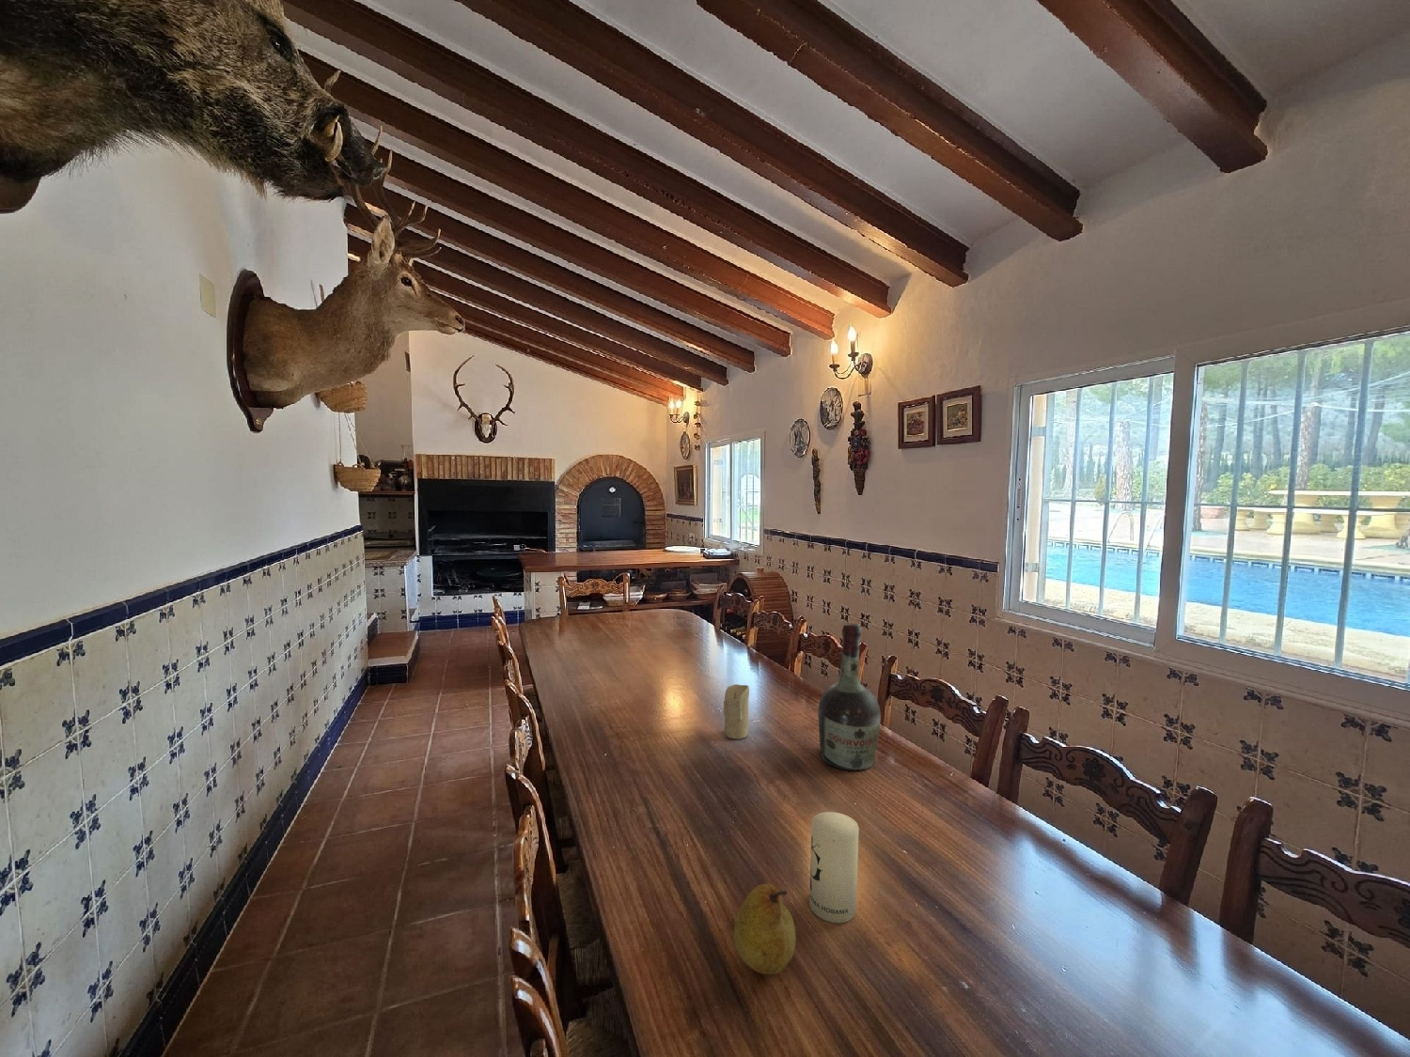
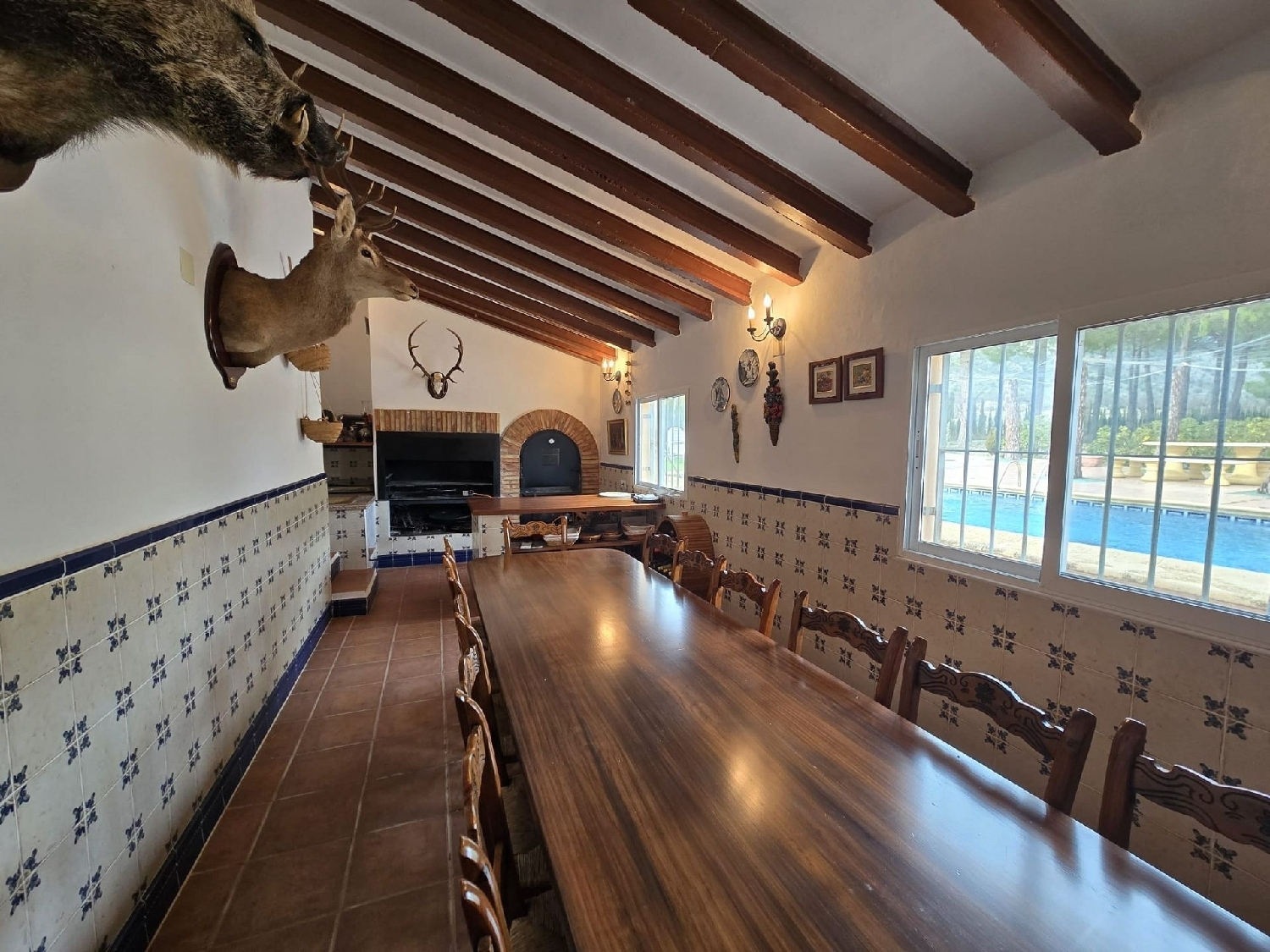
- candle [723,683,751,739]
- fruit [733,883,797,975]
- cognac bottle [817,623,882,772]
- candle [808,811,860,924]
